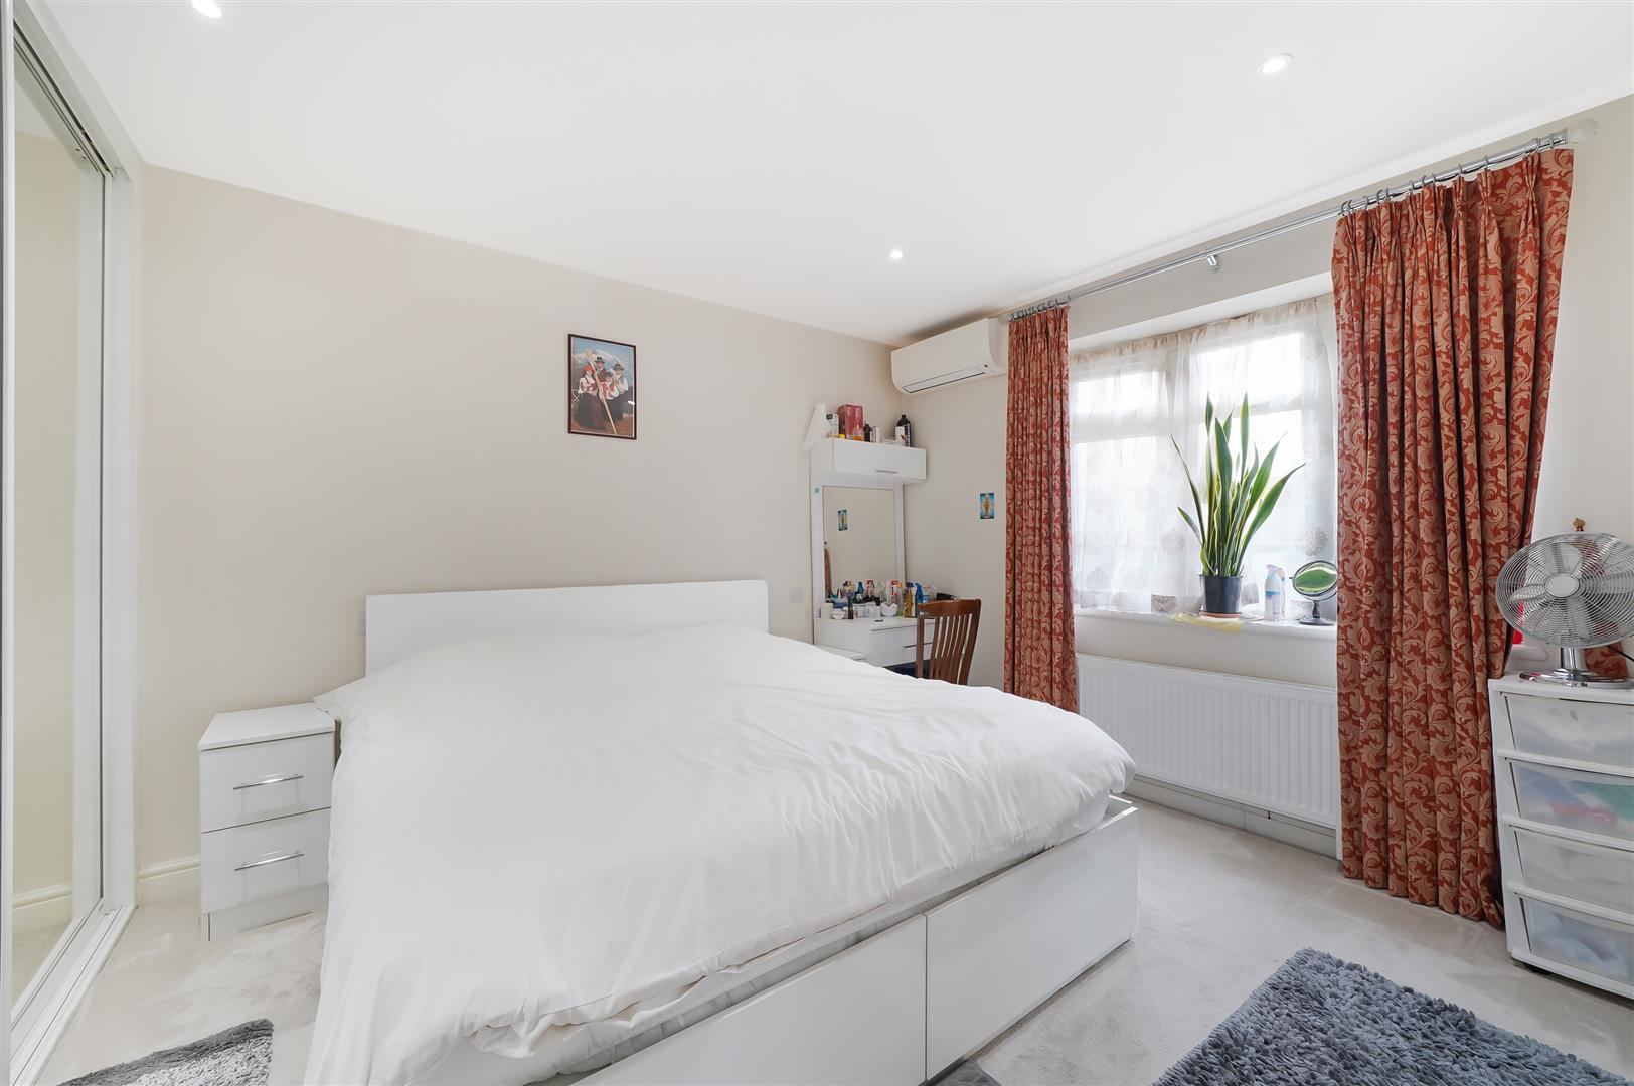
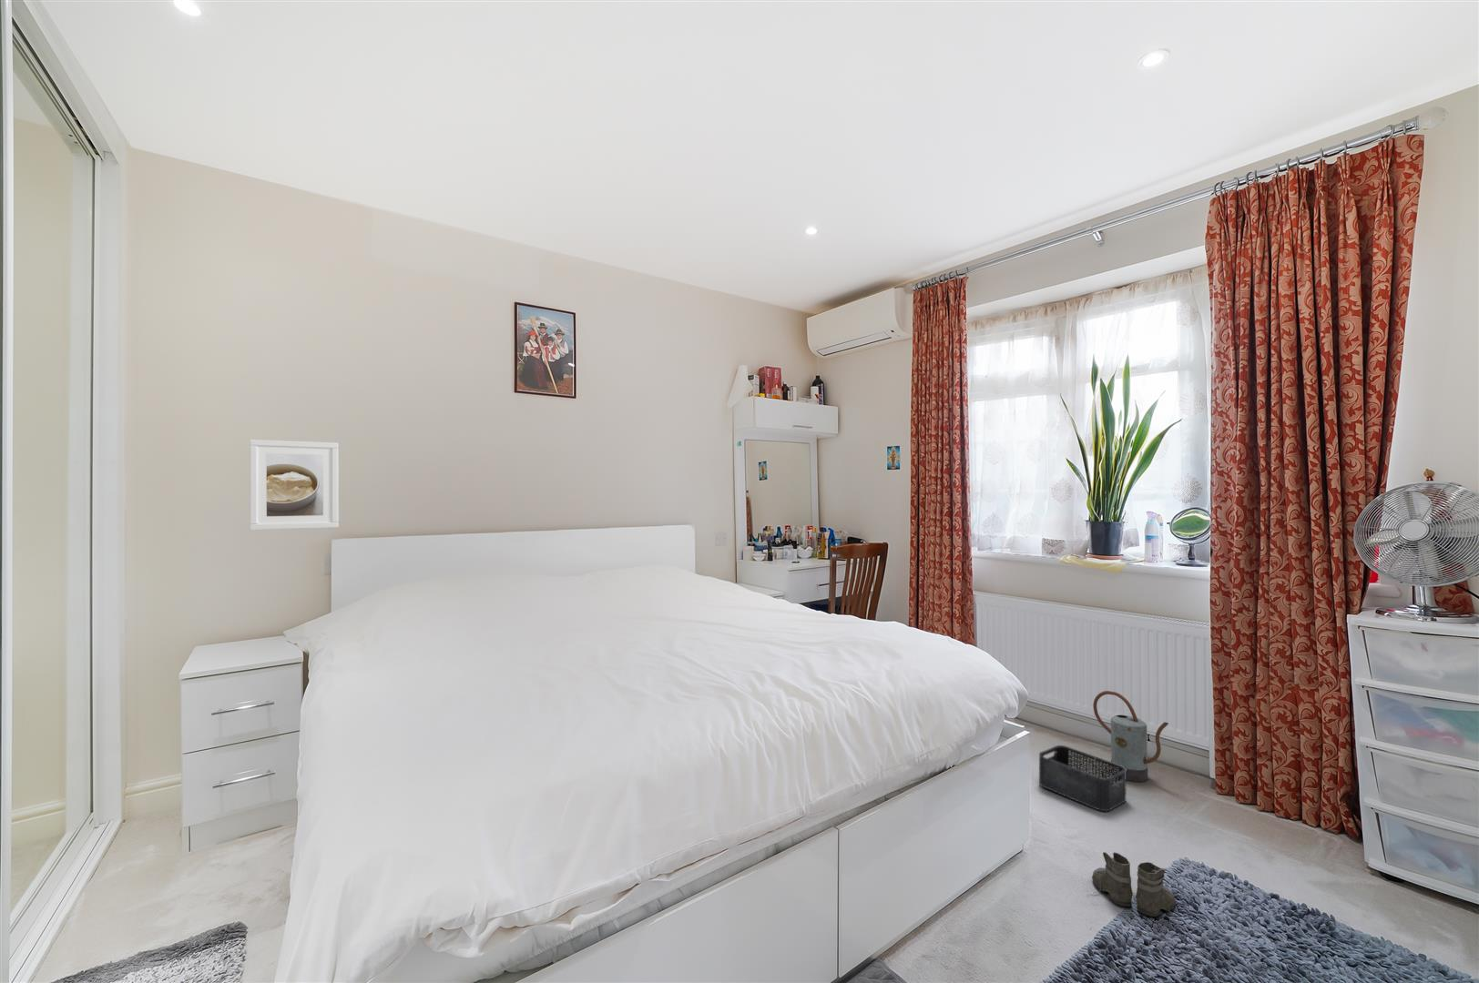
+ watering can [1092,690,1170,782]
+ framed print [249,439,340,531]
+ boots [1091,851,1181,922]
+ storage bin [1038,745,1128,812]
